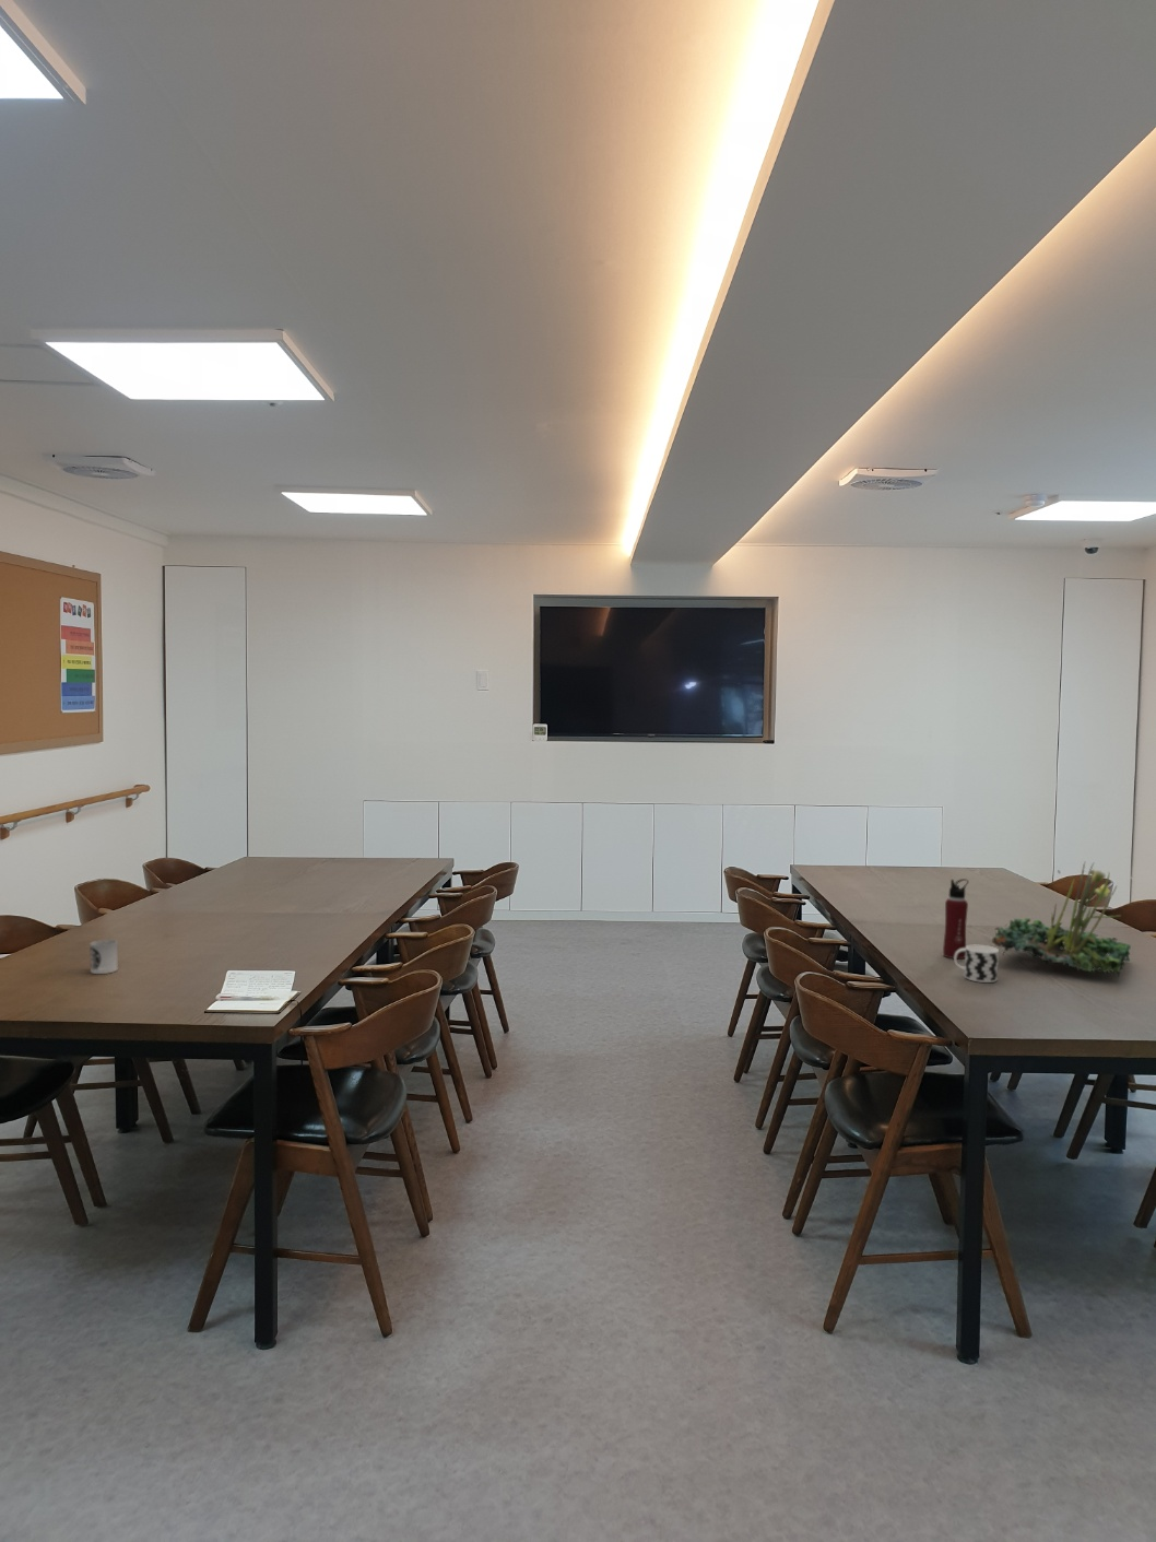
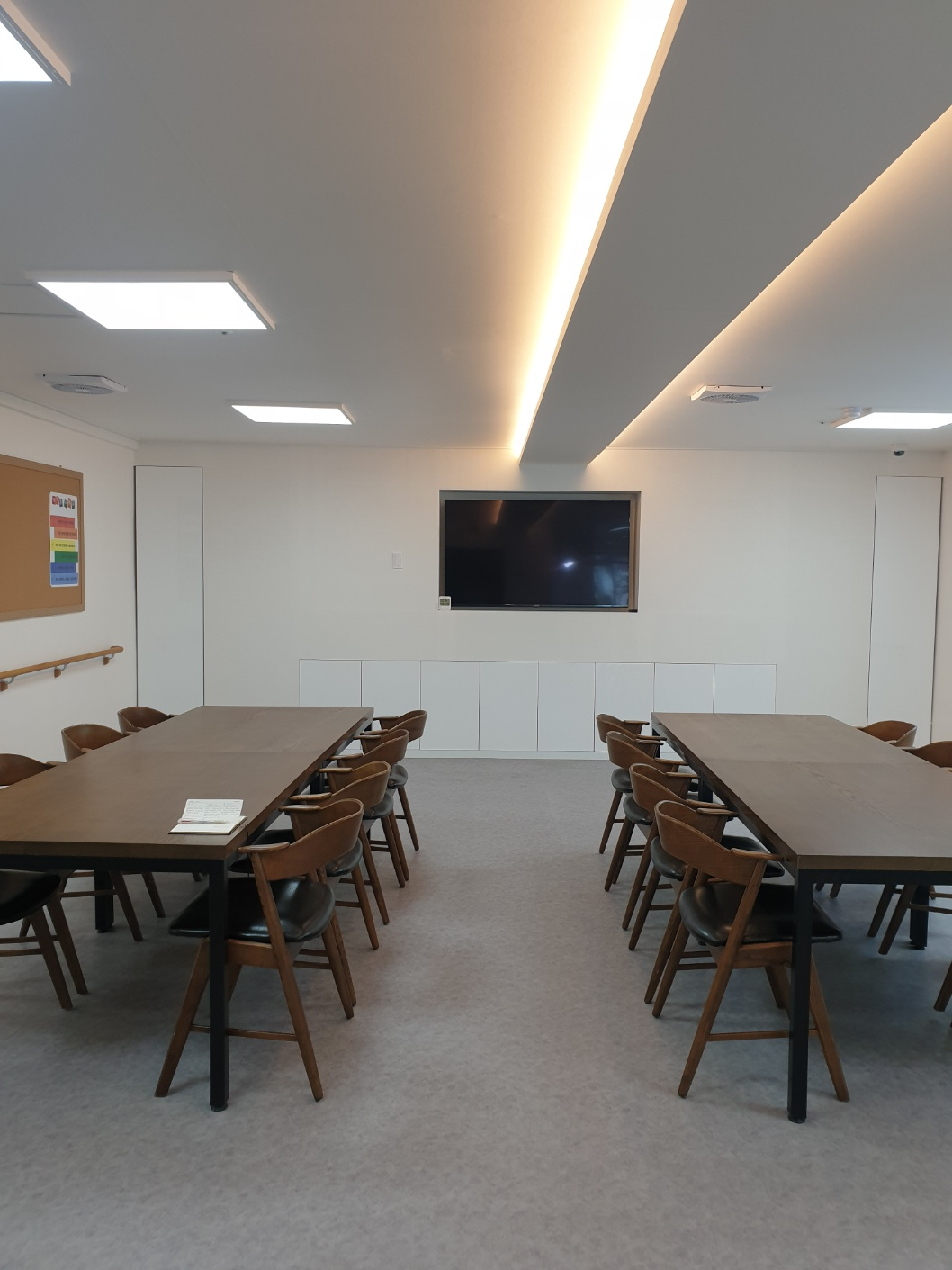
- plant [991,861,1132,979]
- water bottle [942,878,969,959]
- cup [89,939,119,975]
- cup [953,945,999,983]
